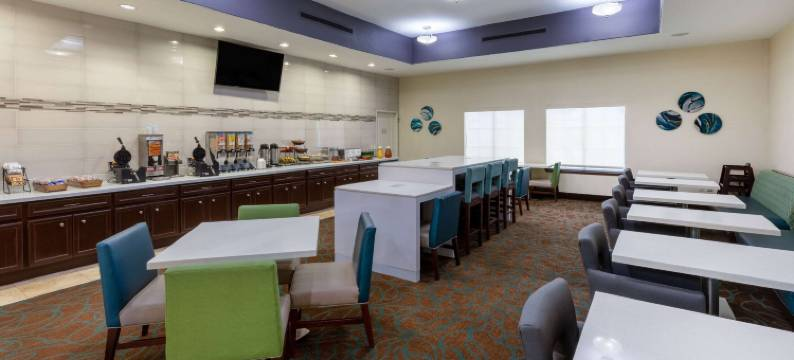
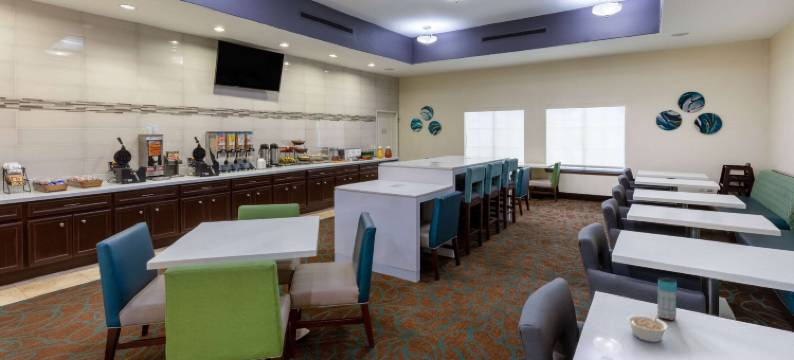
+ legume [626,312,669,343]
+ beverage can [656,276,678,321]
